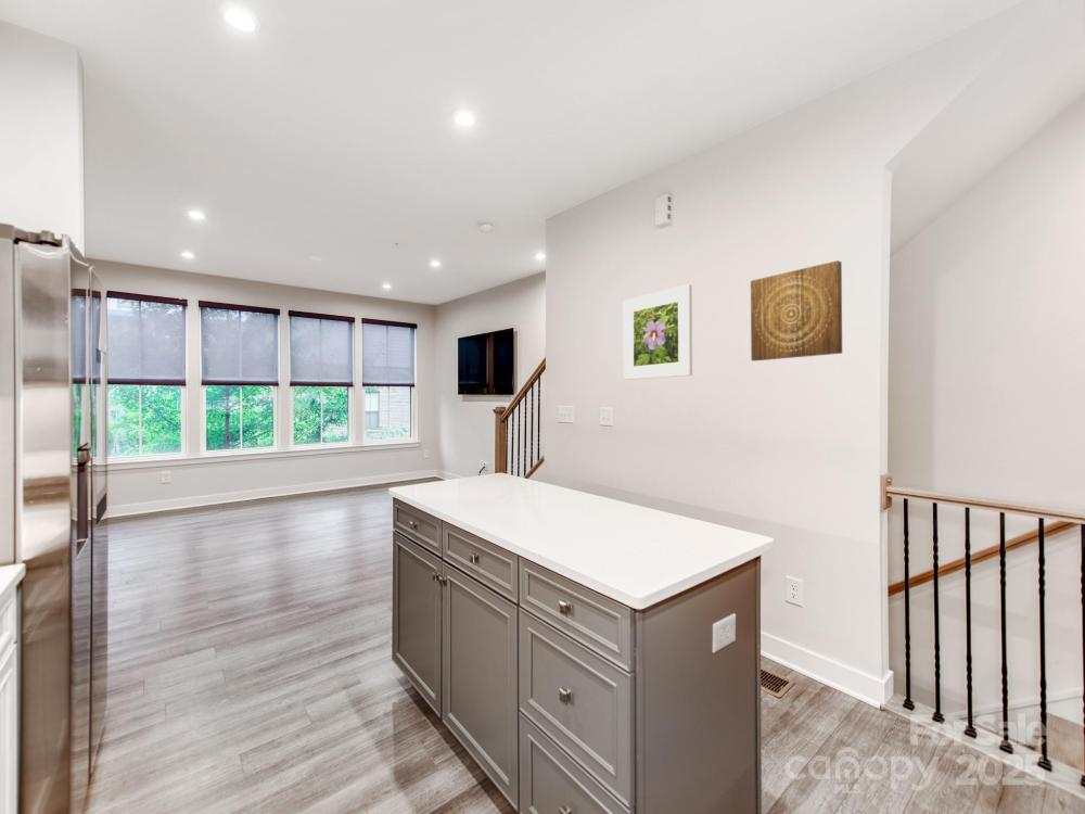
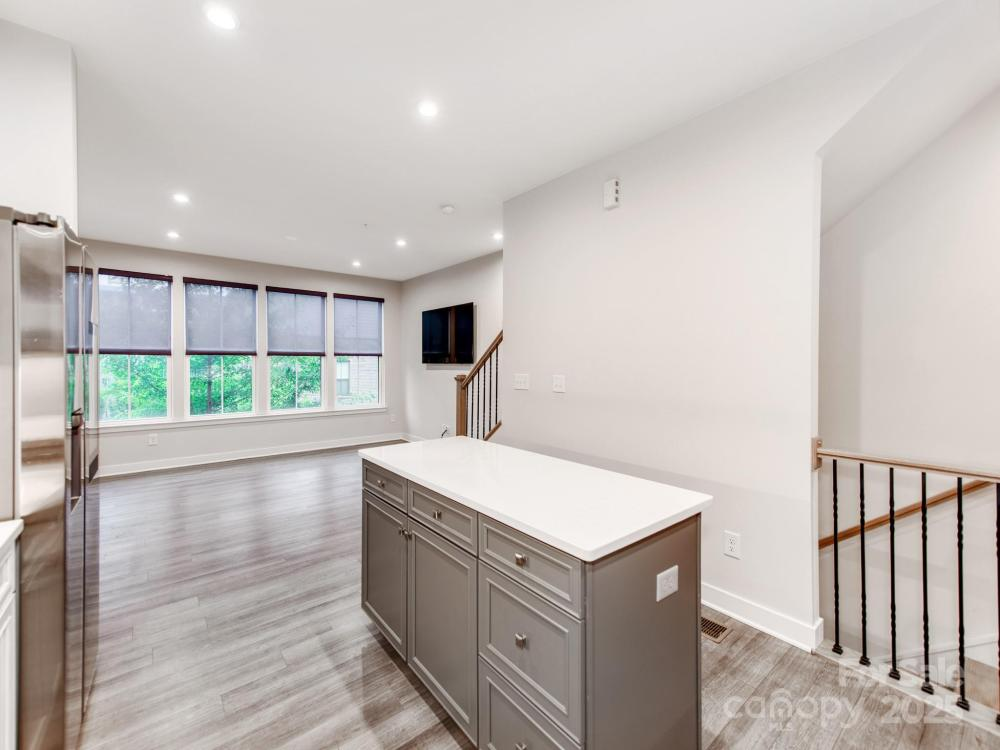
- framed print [623,283,693,381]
- wall art [750,259,843,361]
